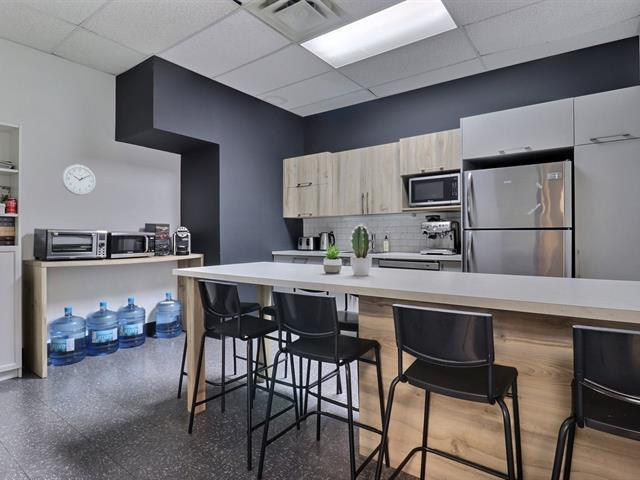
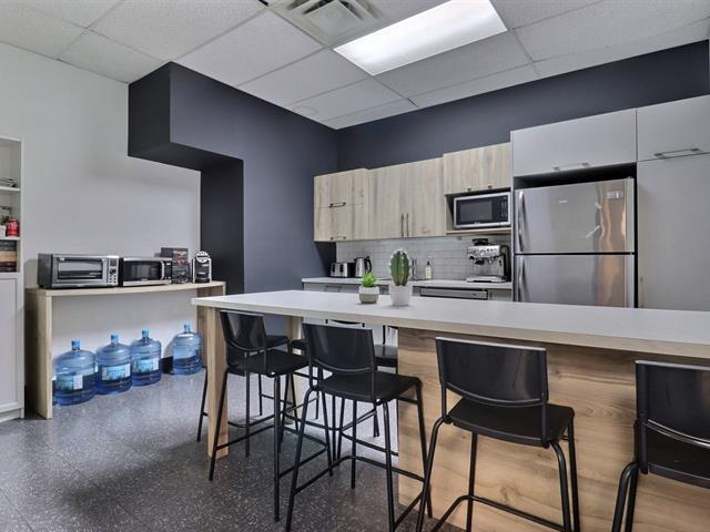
- wall clock [61,164,97,196]
